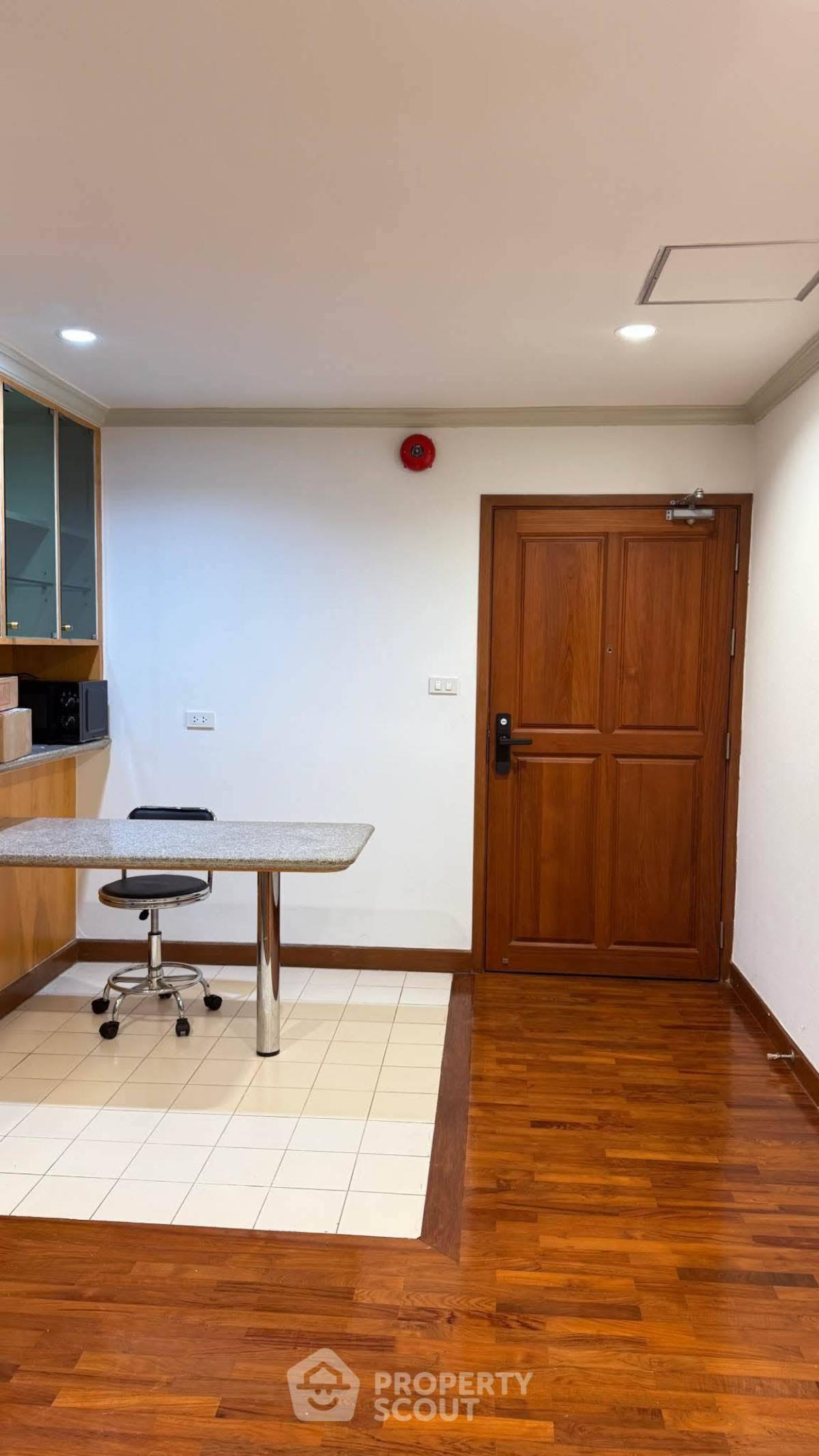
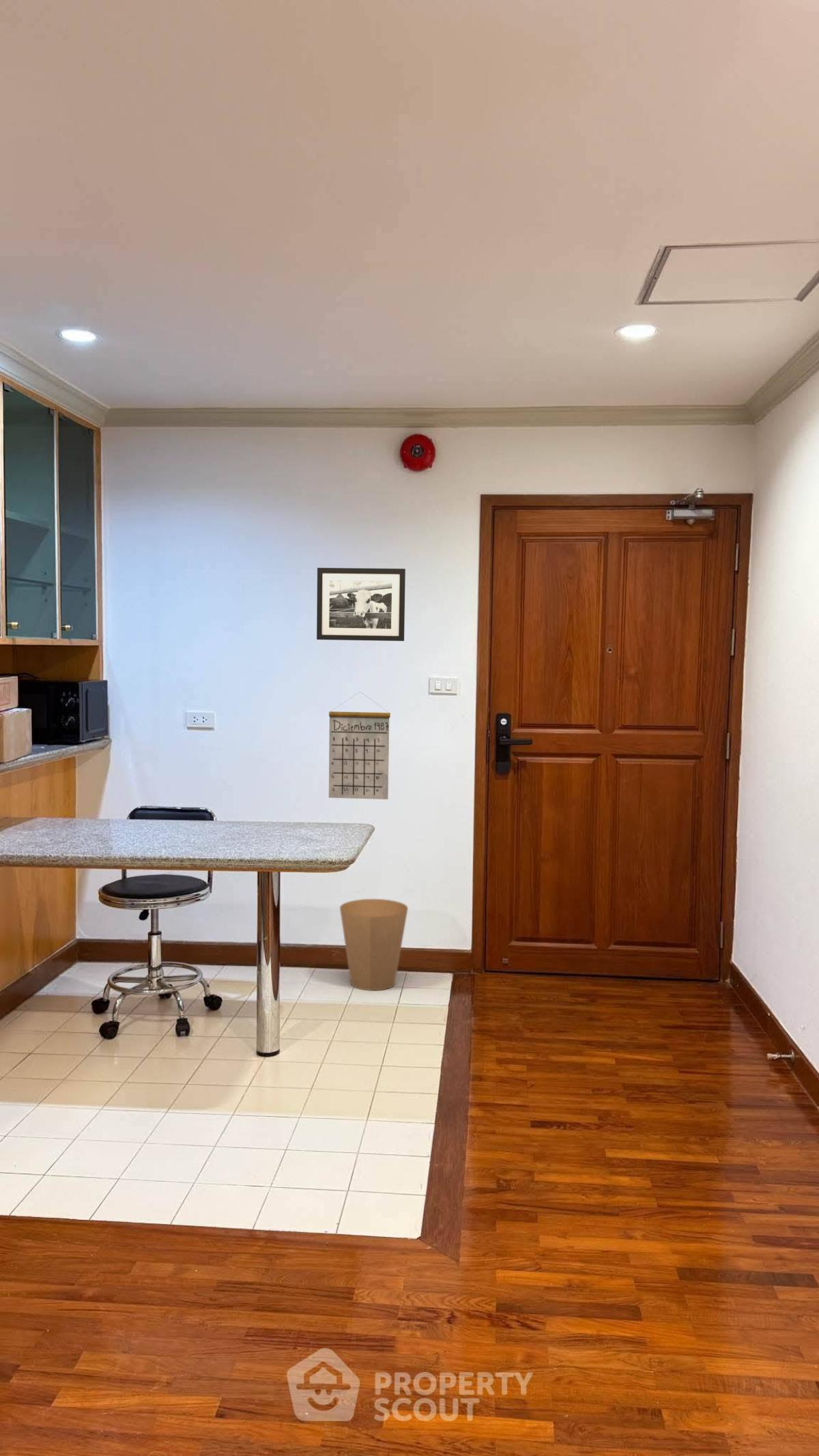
+ calendar [328,691,391,800]
+ picture frame [316,567,406,642]
+ trash can [339,898,409,991]
